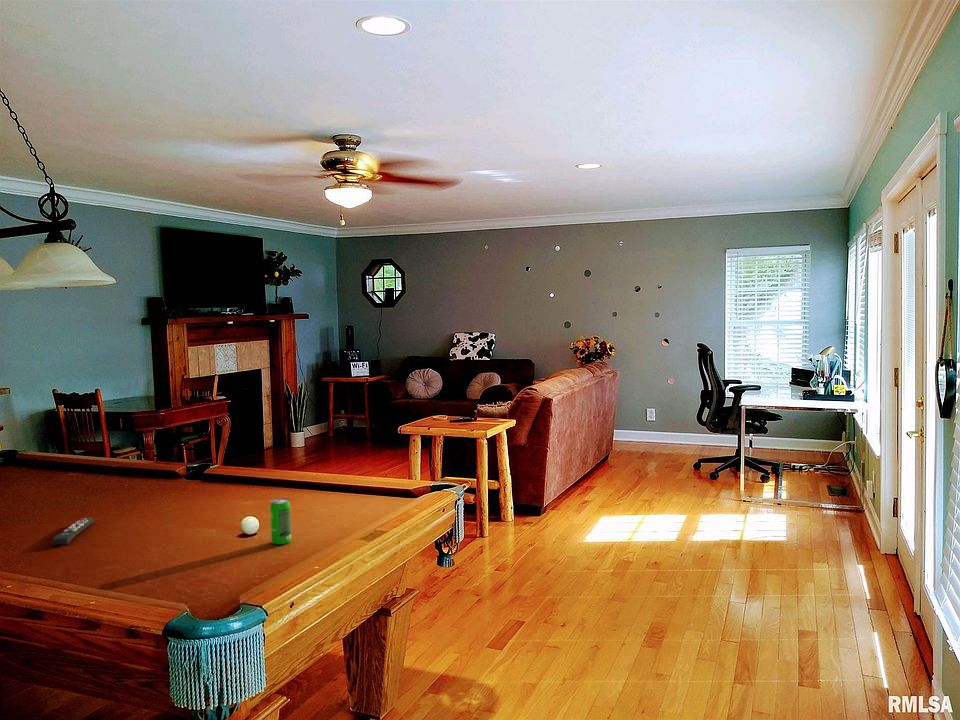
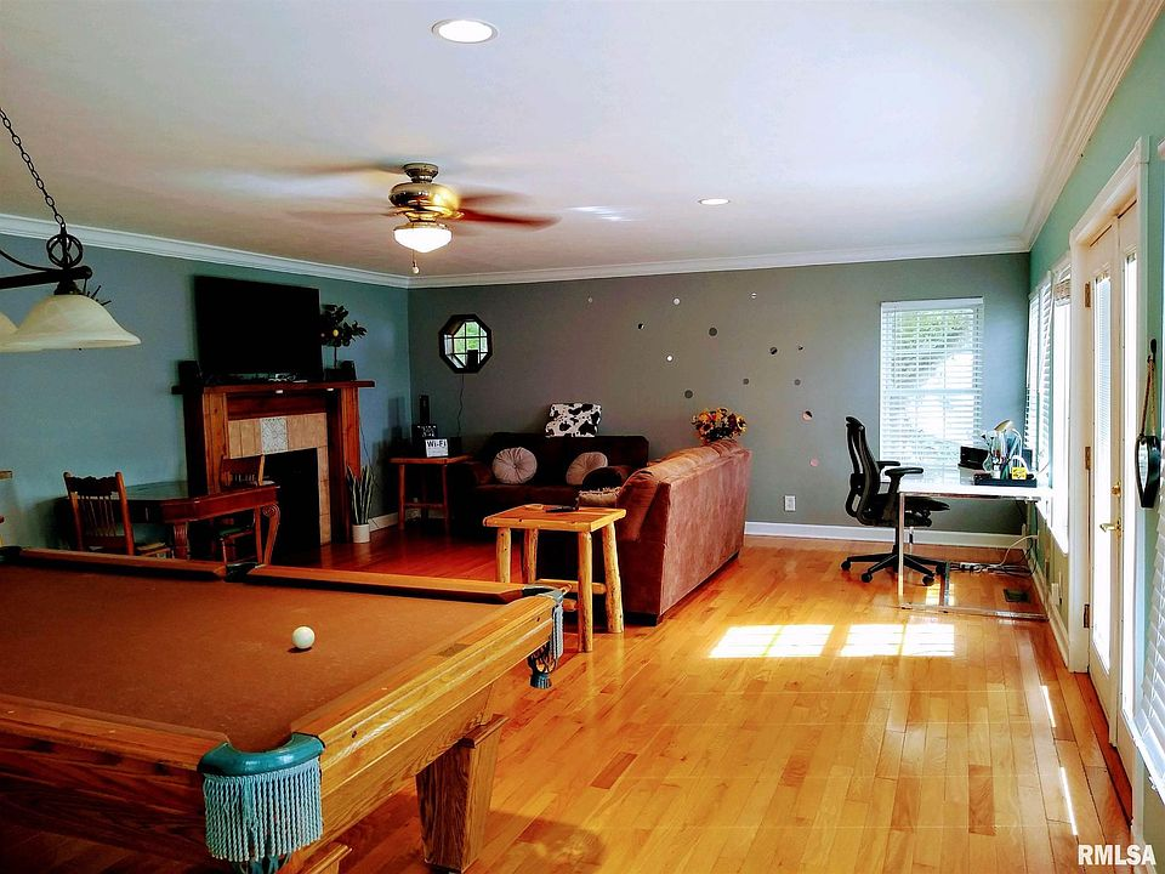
- beverage can [269,497,292,545]
- remote control [51,517,95,546]
